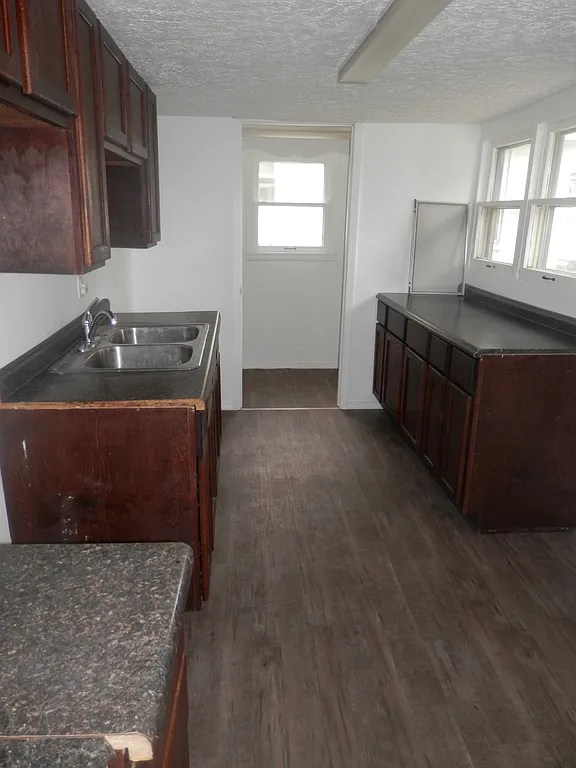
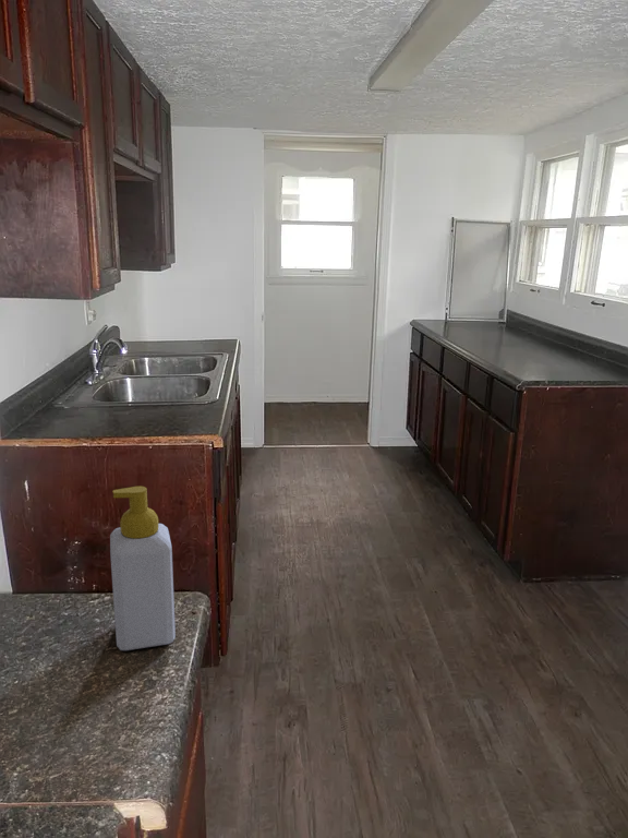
+ soap bottle [109,486,177,651]
